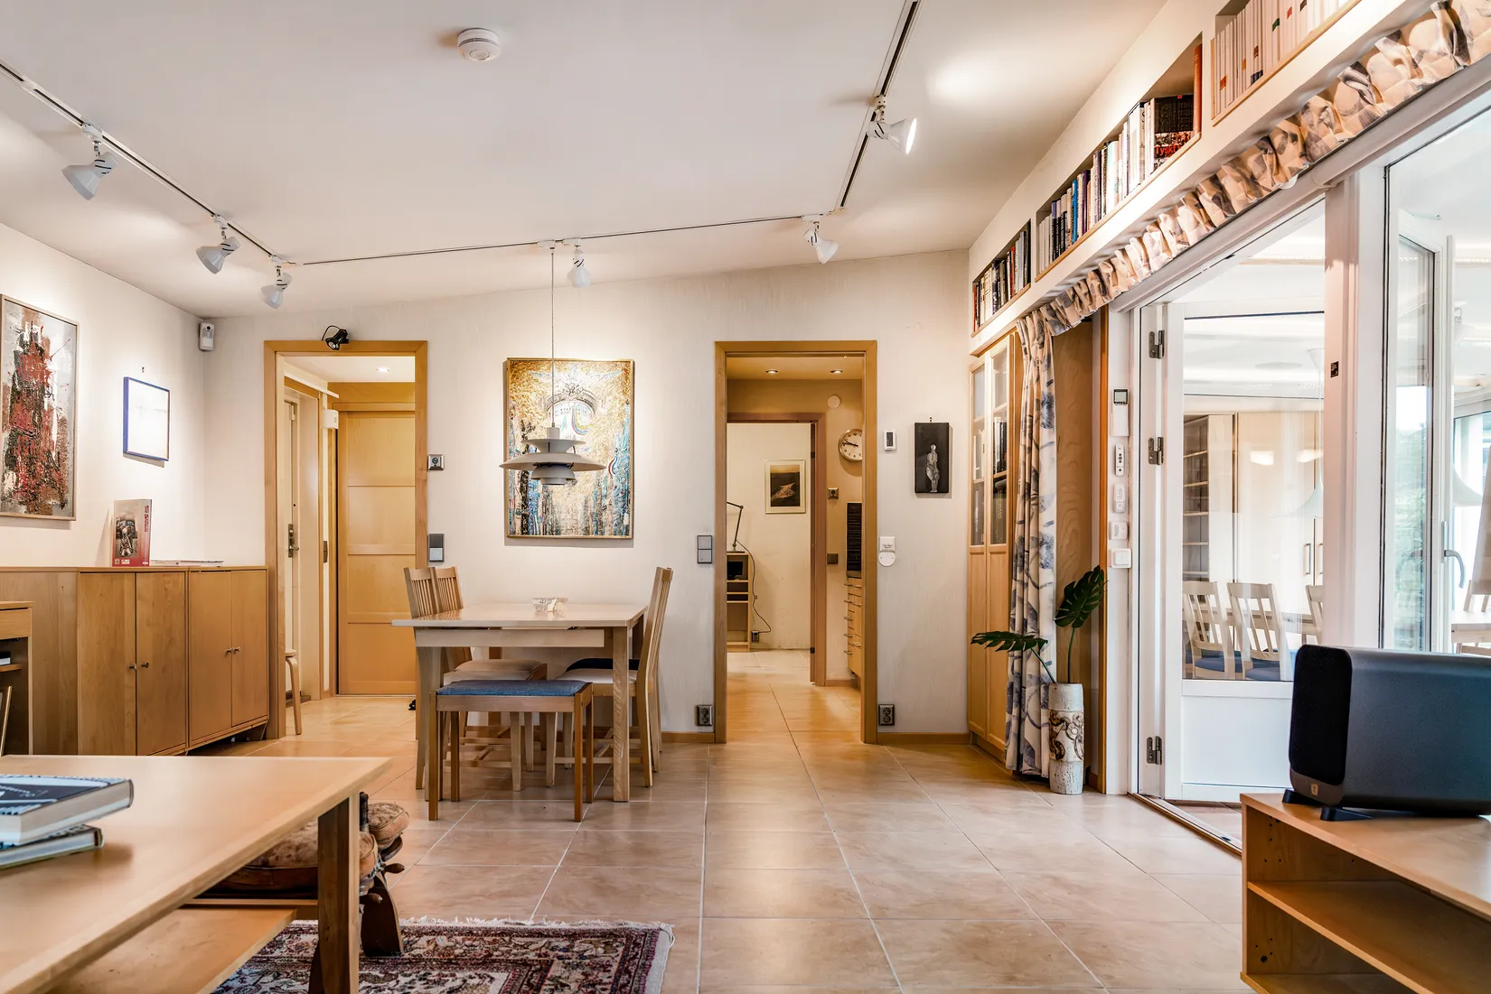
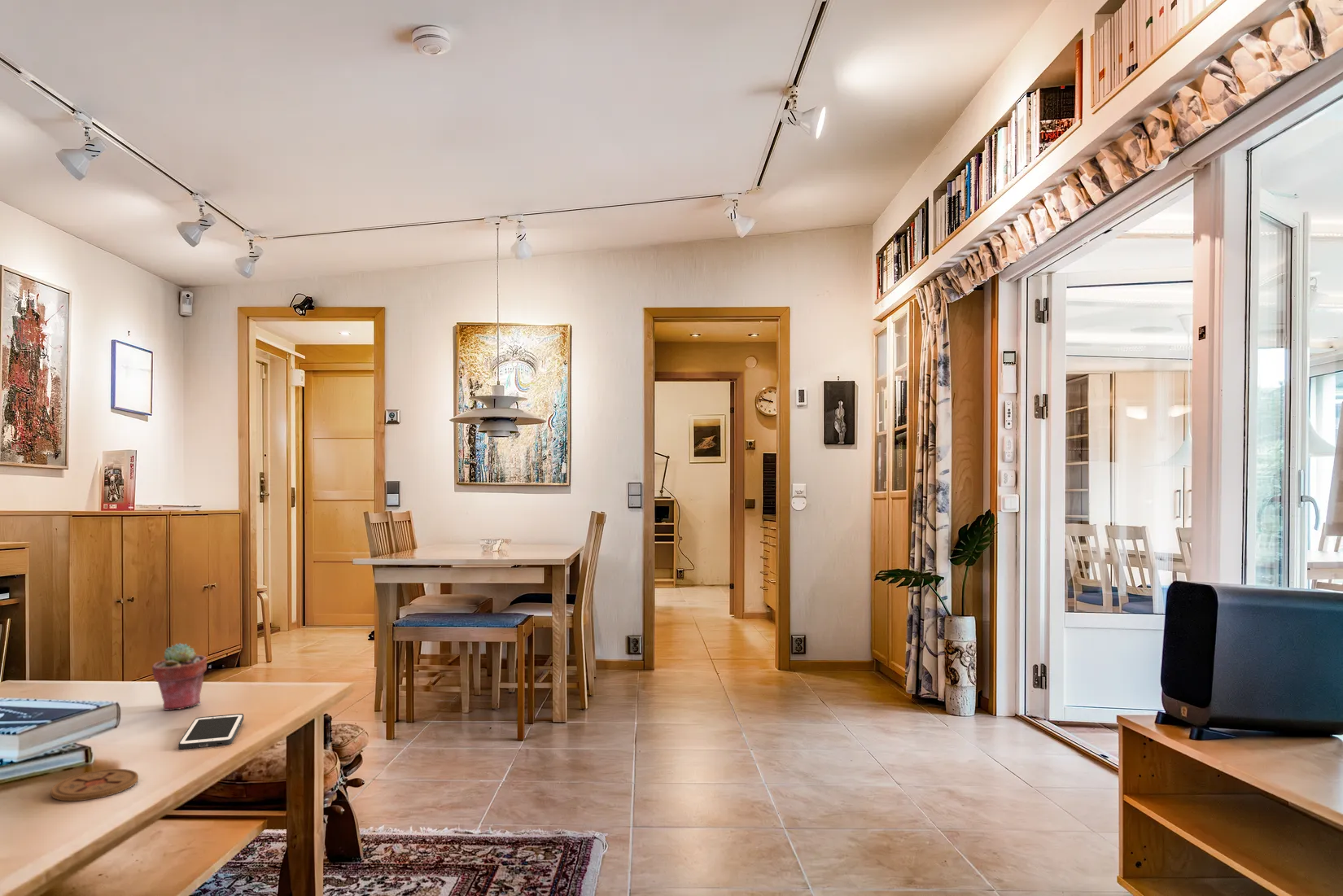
+ cell phone [177,713,245,750]
+ potted succulent [151,642,208,711]
+ coaster [50,768,139,802]
